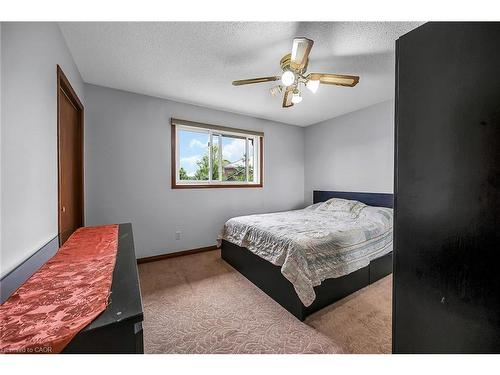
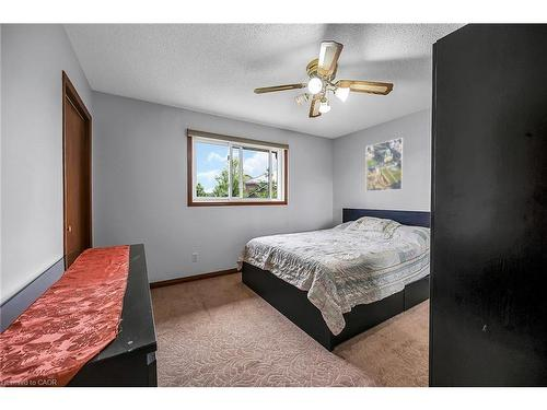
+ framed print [365,137,404,192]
